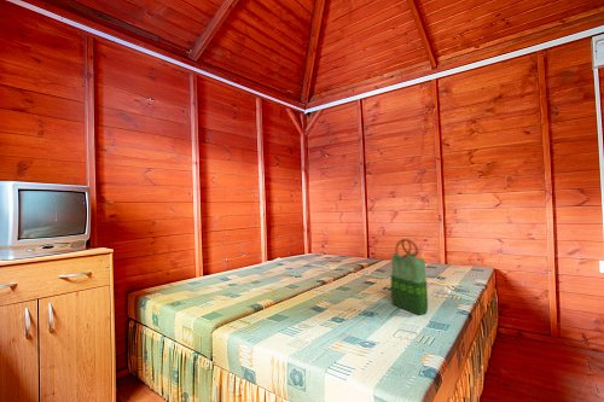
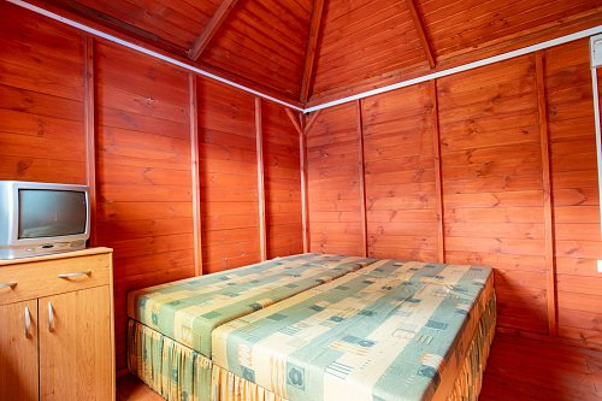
- tote bag [389,238,429,316]
